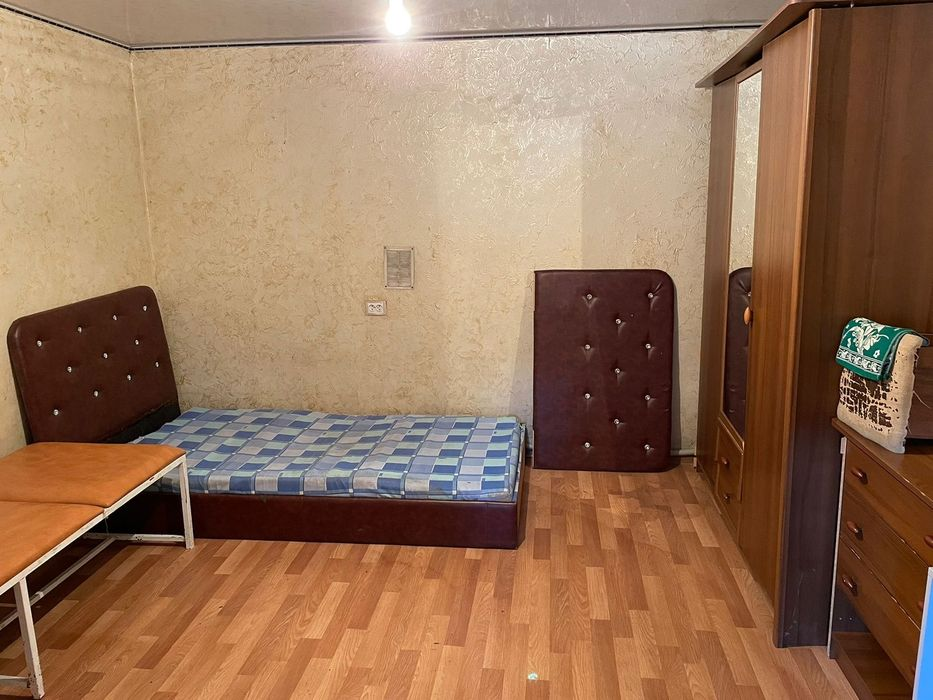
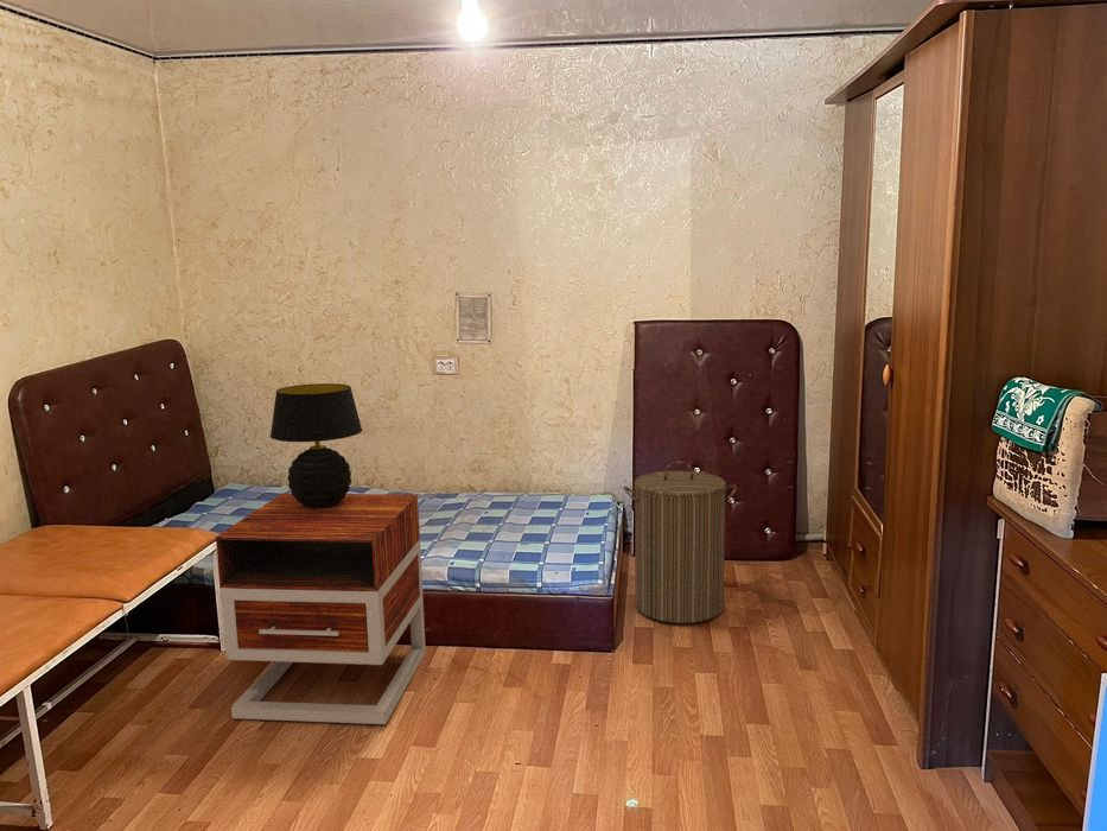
+ table lamp [269,382,363,508]
+ laundry hamper [623,459,738,624]
+ nightstand [215,493,427,725]
